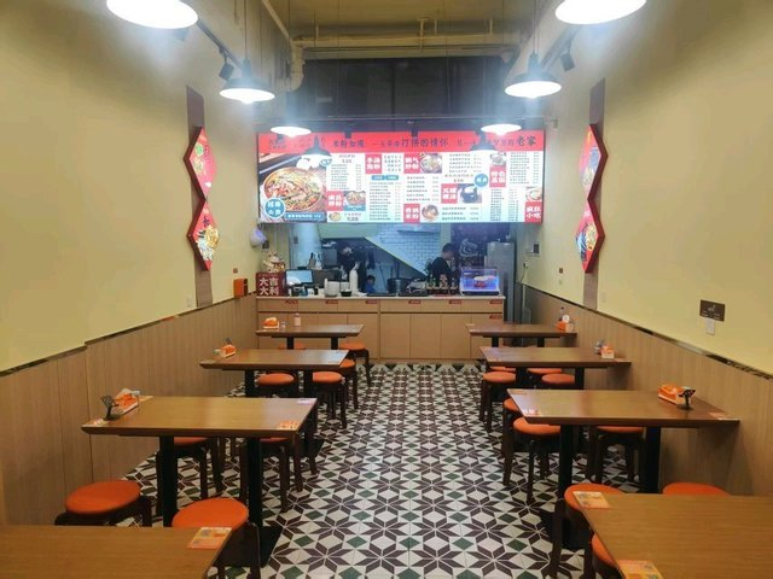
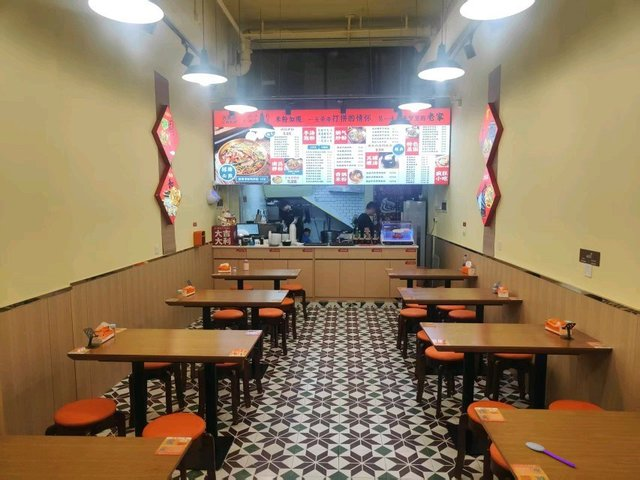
+ spoon [525,441,576,468]
